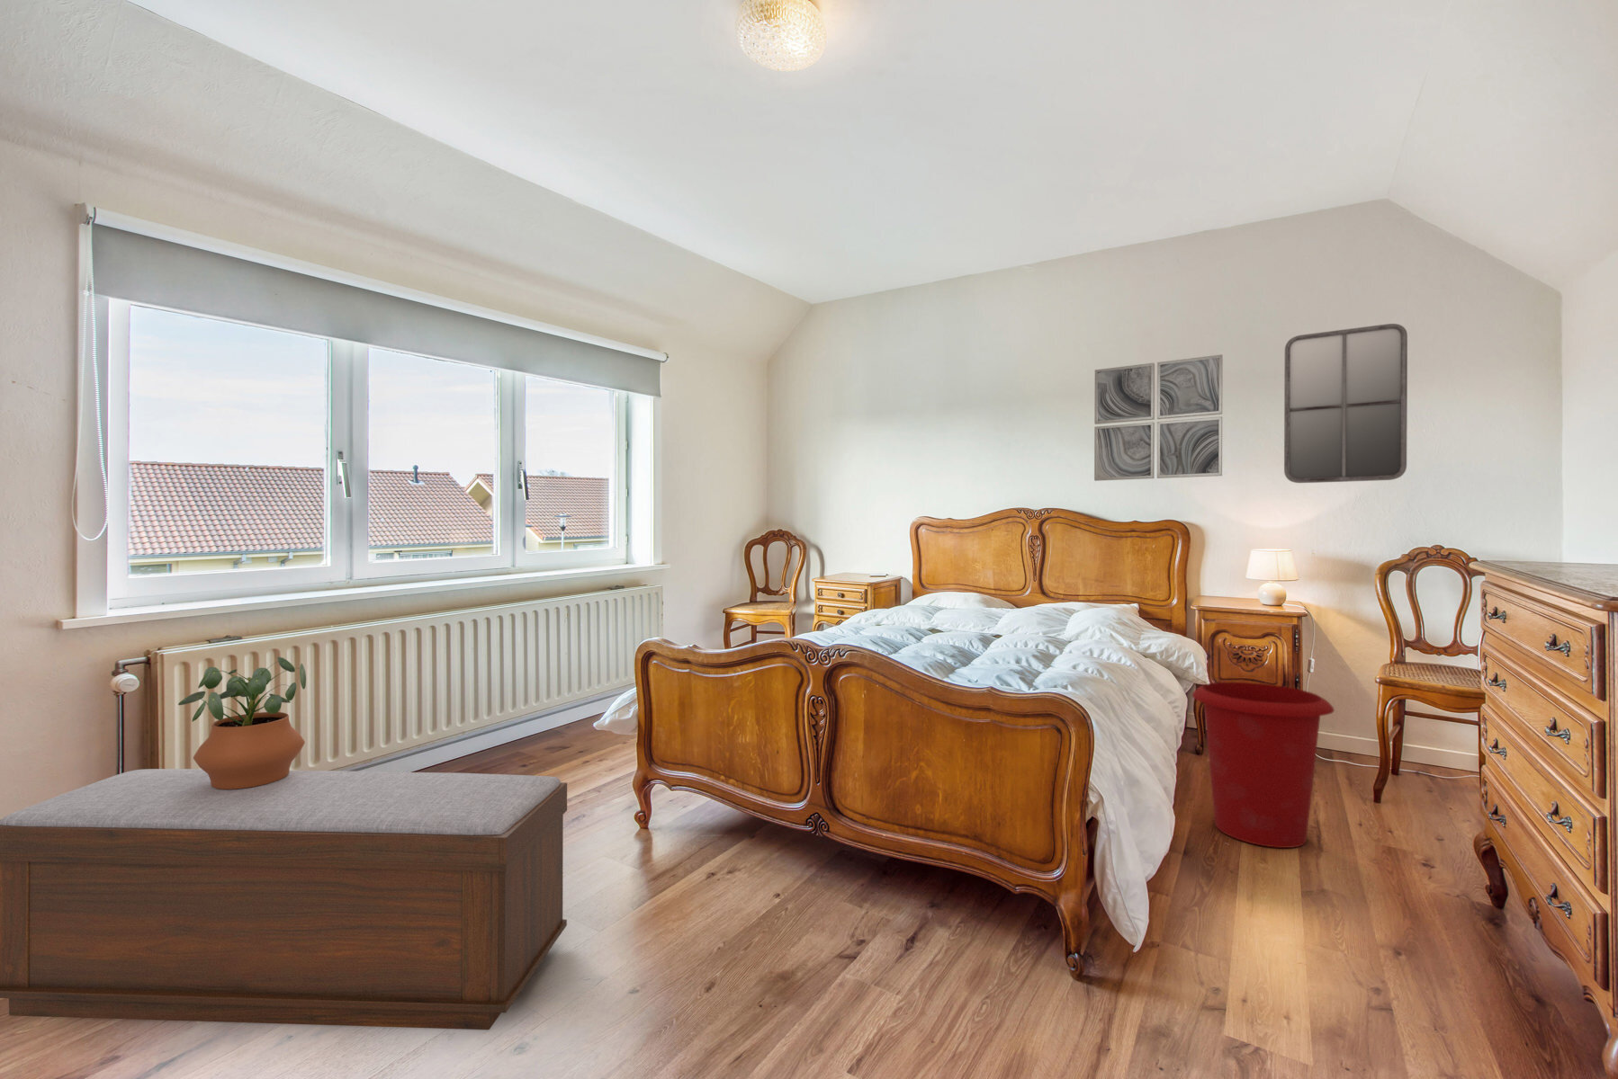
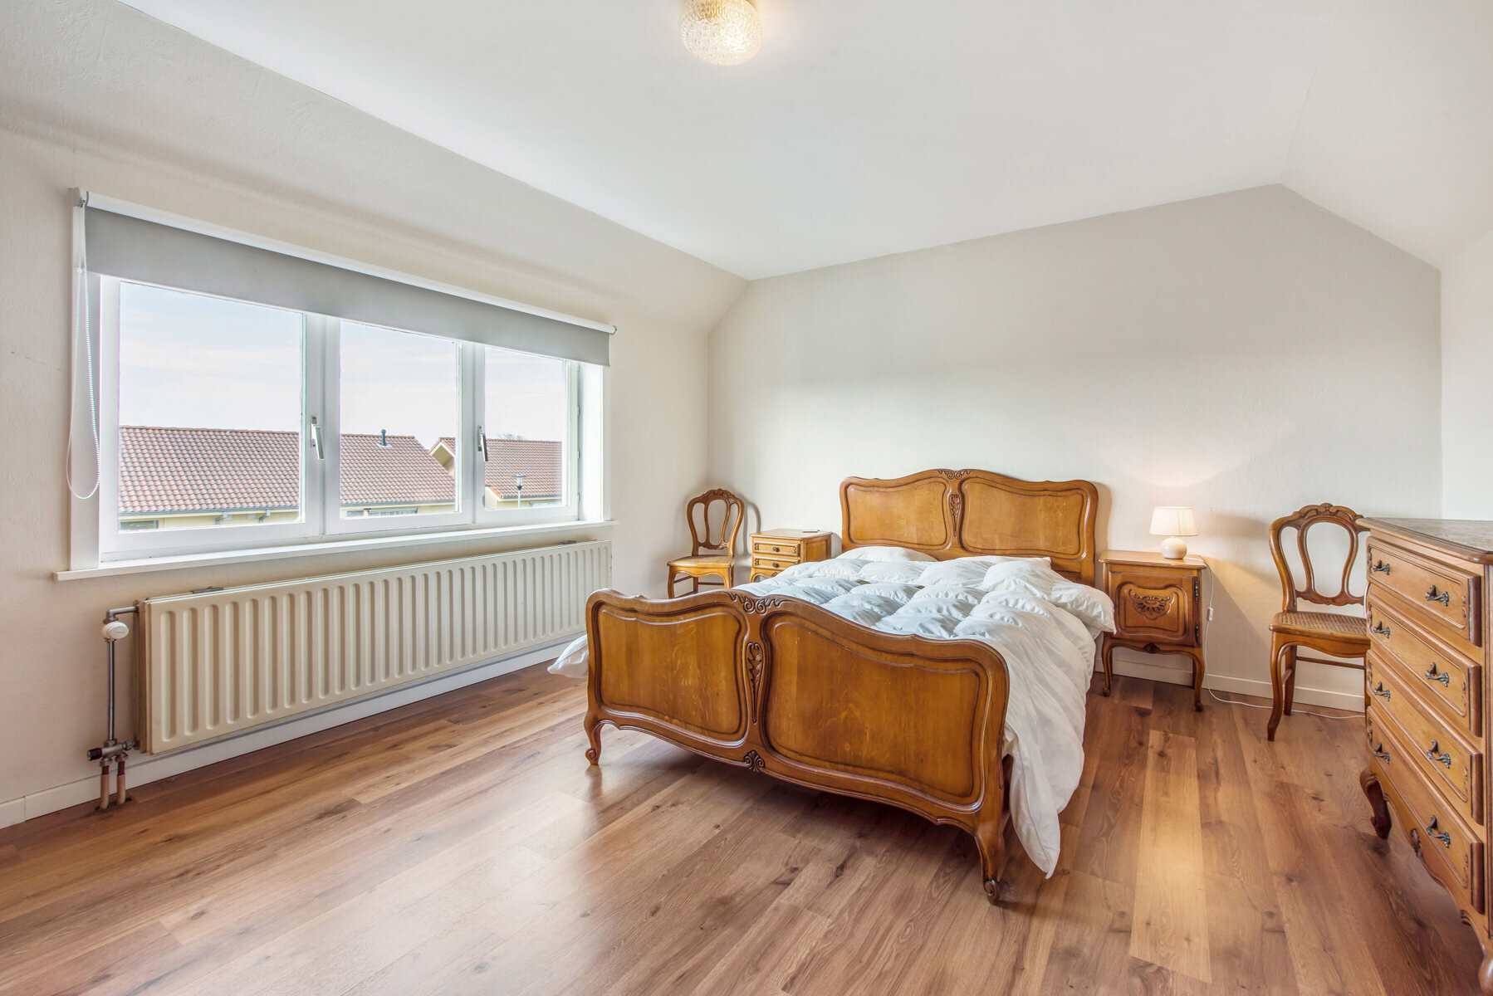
- home mirror [1283,323,1408,484]
- potted plant [177,656,307,790]
- bench [0,768,567,1031]
- wall art [1094,354,1224,482]
- waste bin [1192,682,1335,849]
